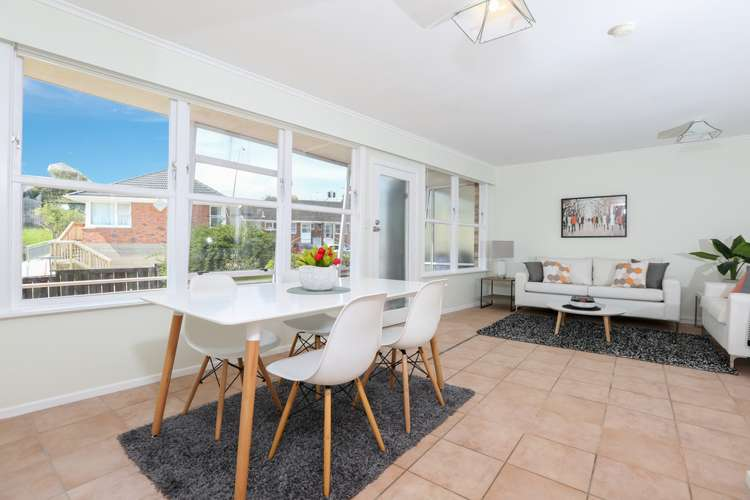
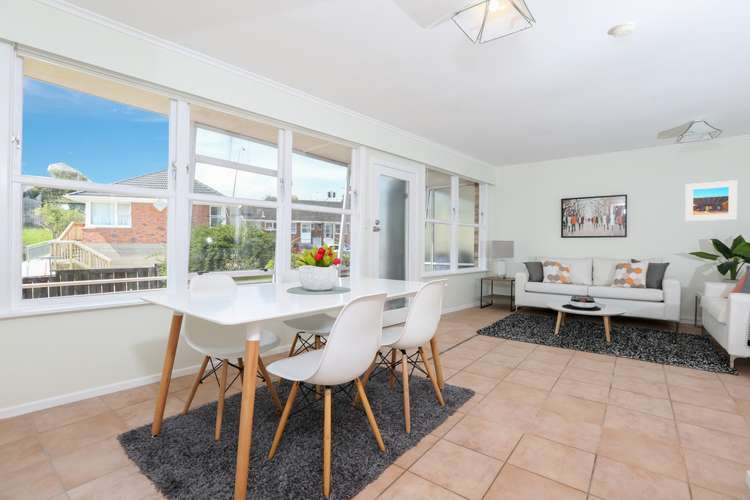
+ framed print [684,179,739,222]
